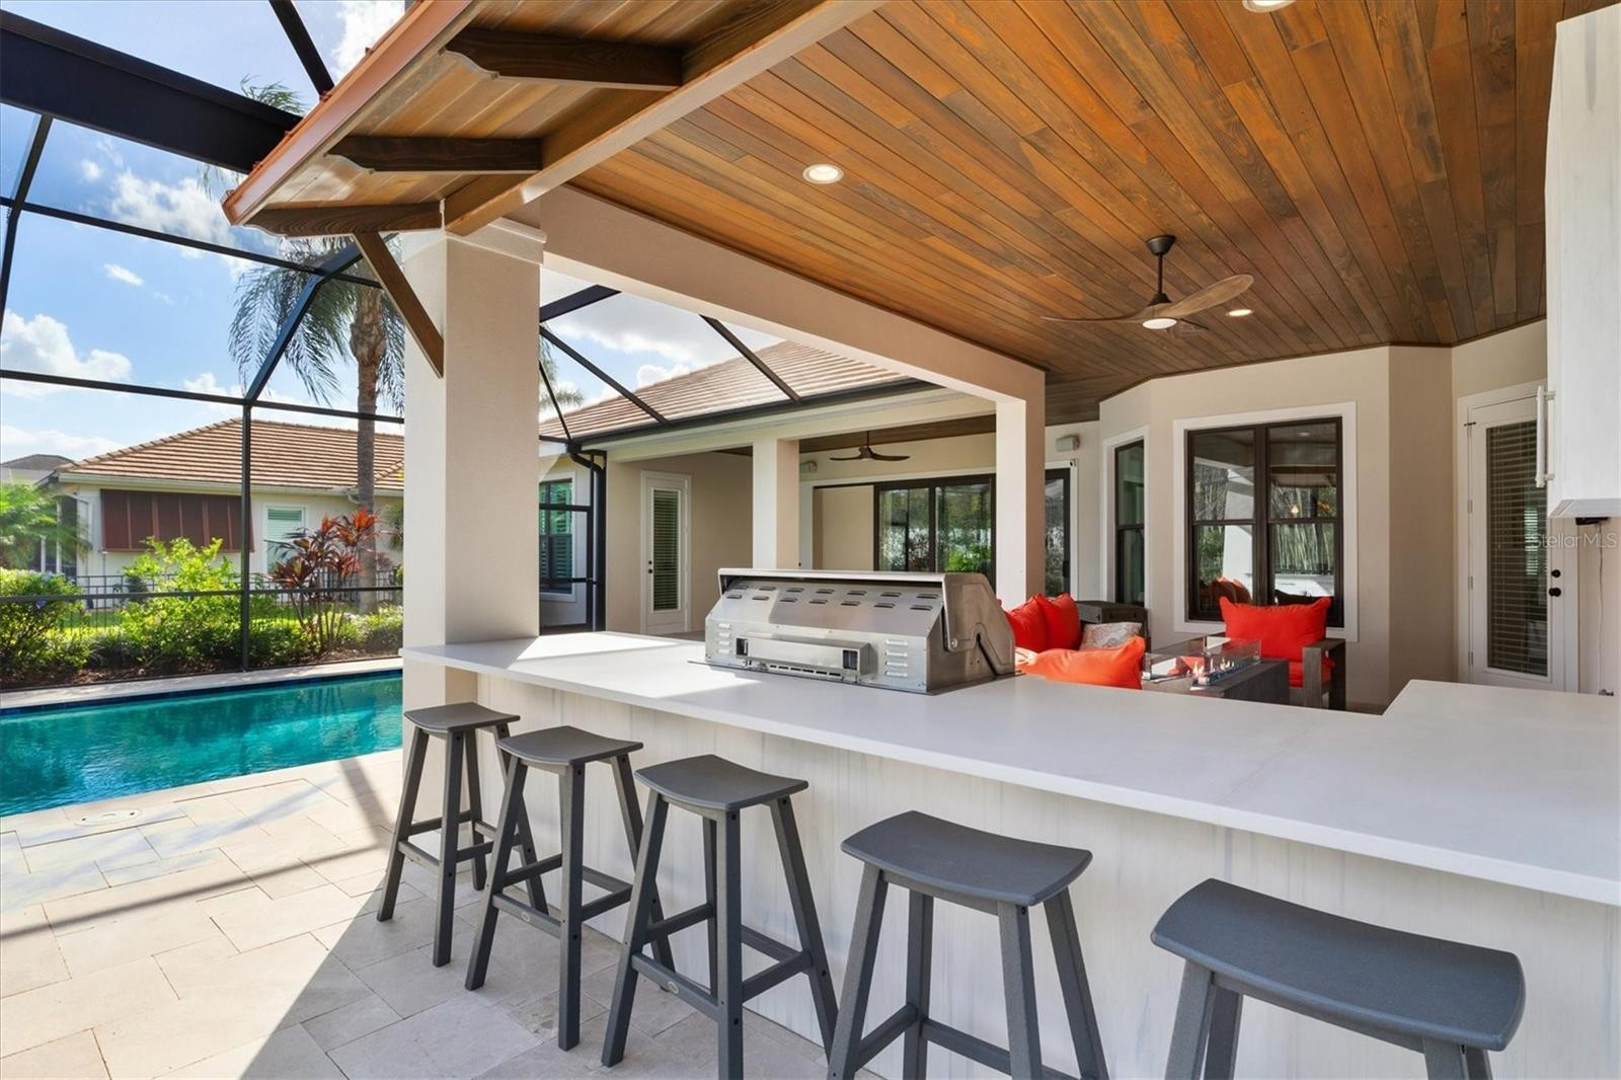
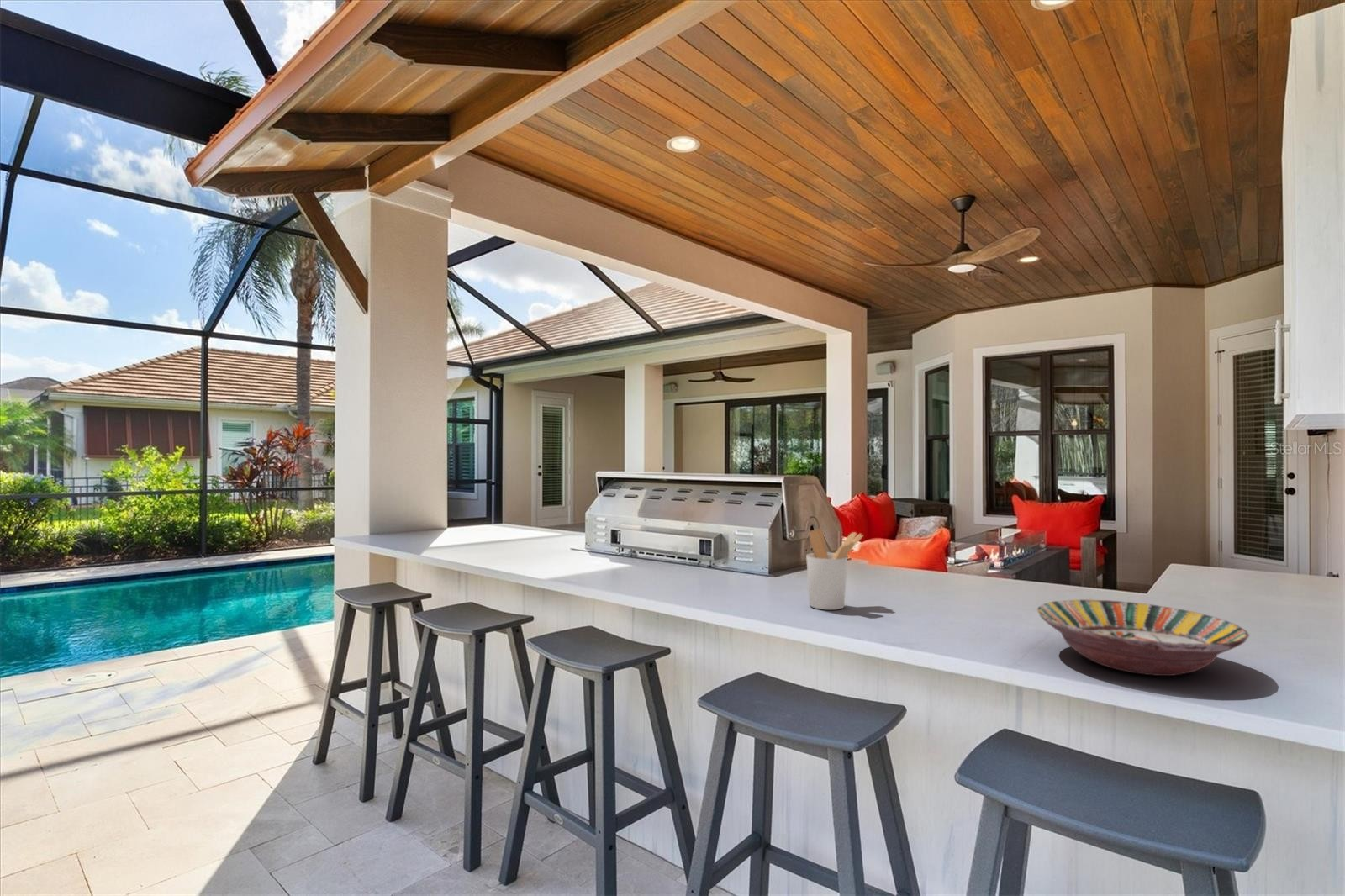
+ serving bowl [1036,598,1250,677]
+ utensil holder [805,528,864,610]
